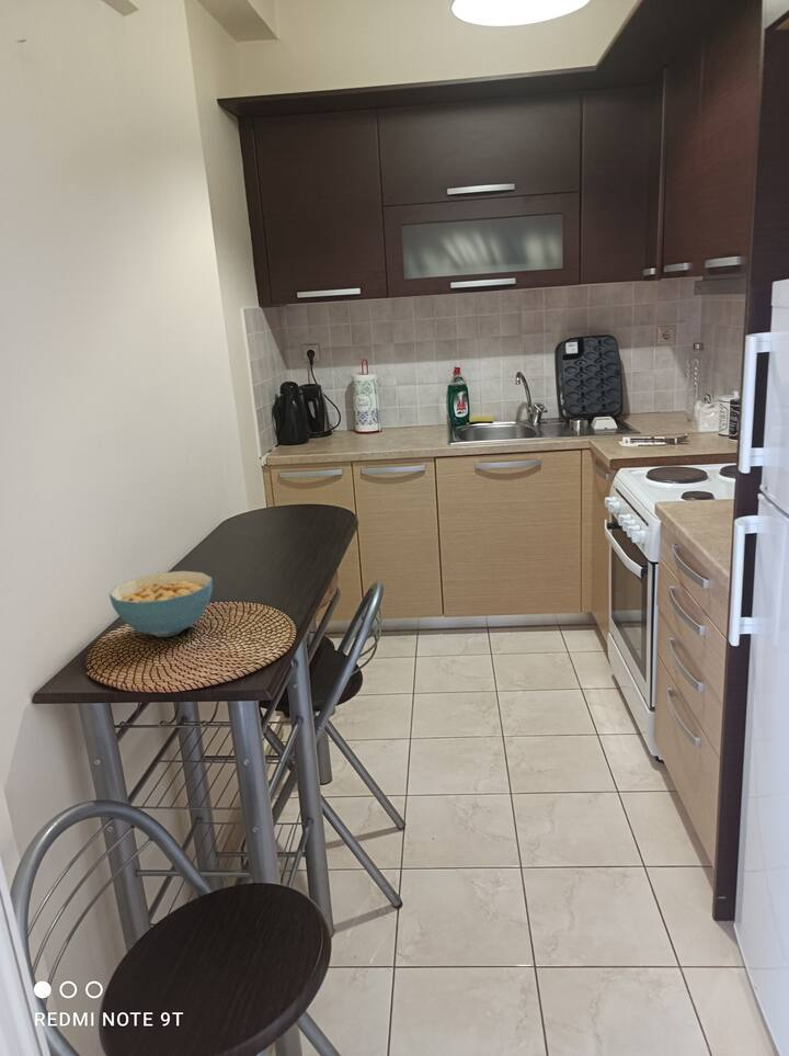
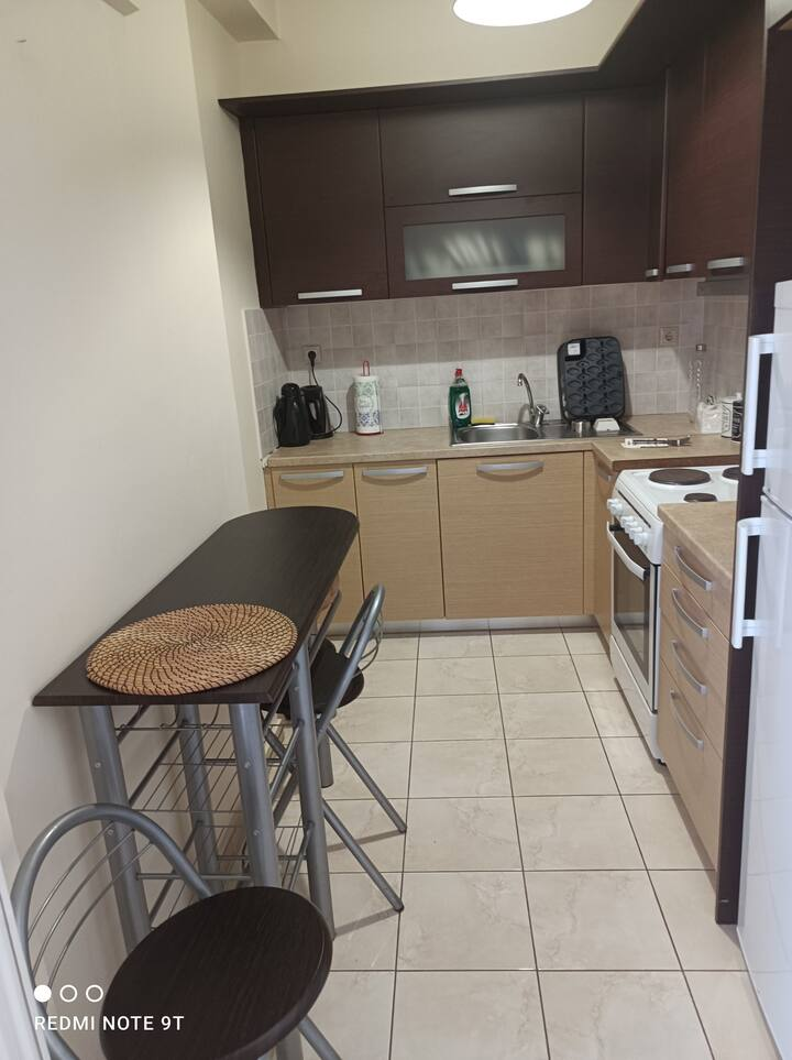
- cereal bowl [108,570,214,638]
